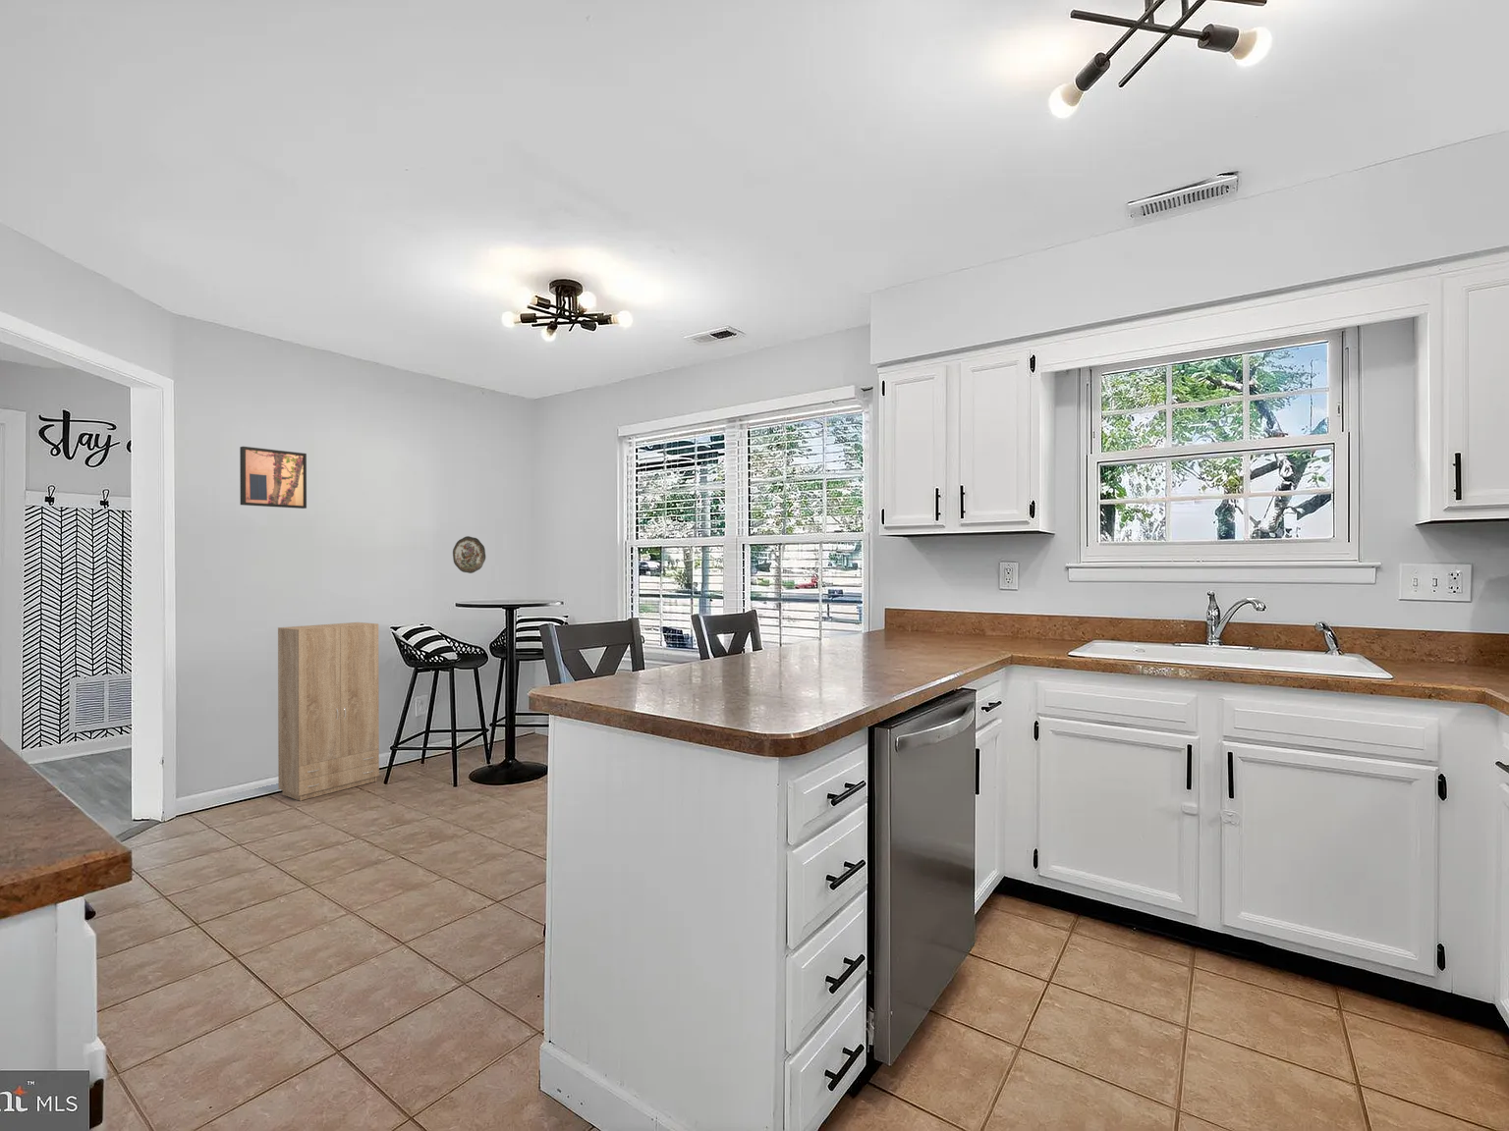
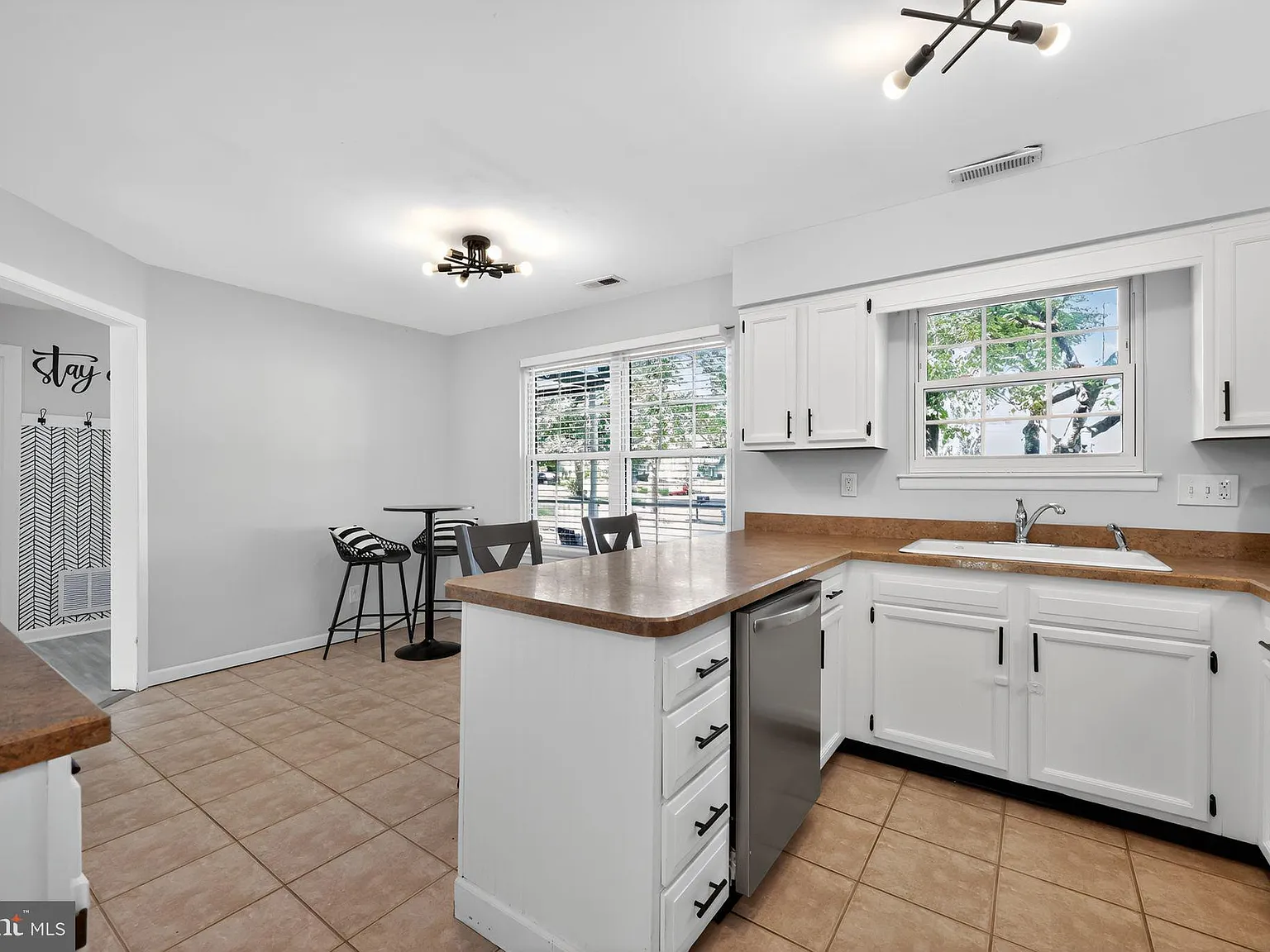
- decorative plate [452,535,486,574]
- wall art [239,446,308,510]
- cabinet [277,621,380,802]
